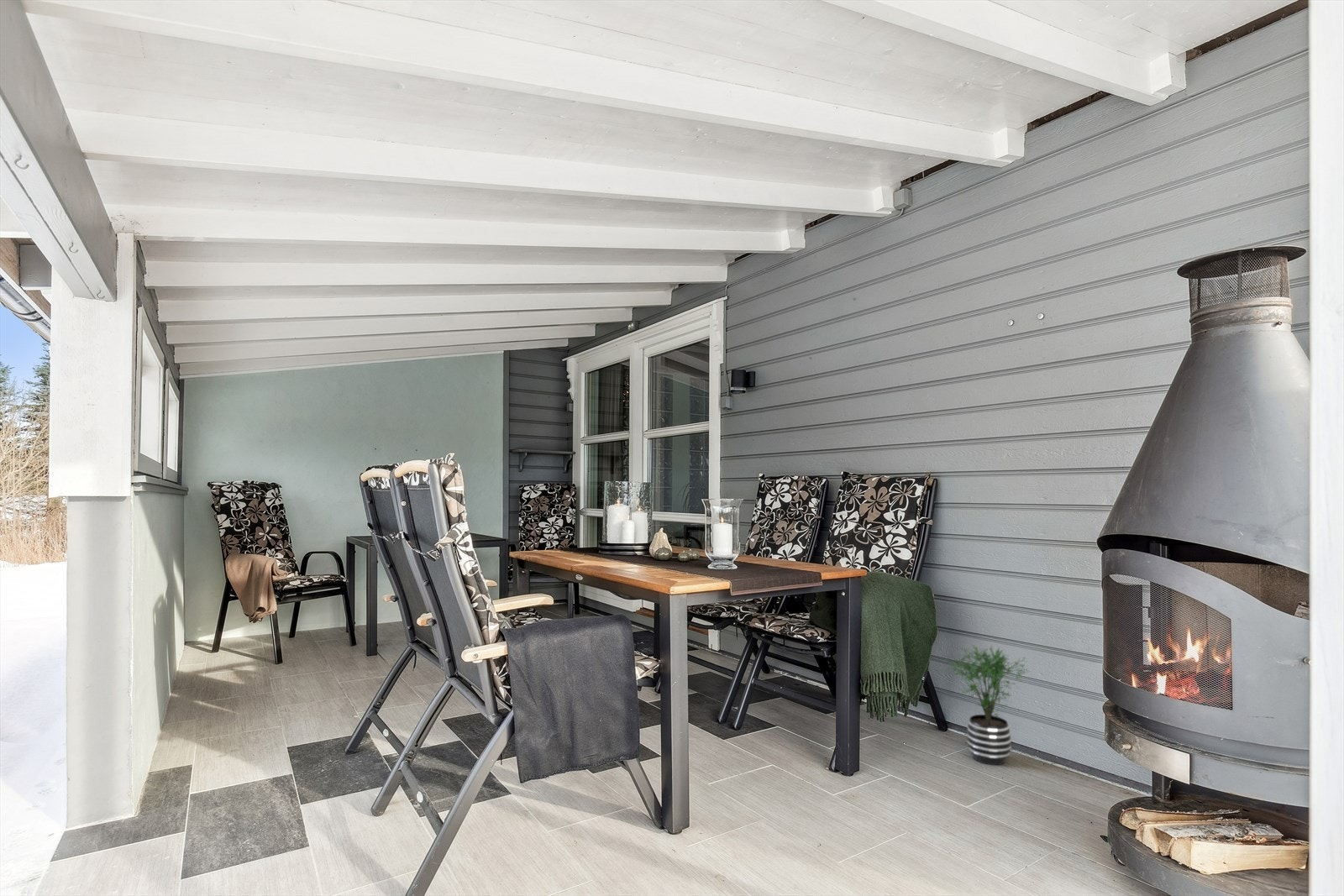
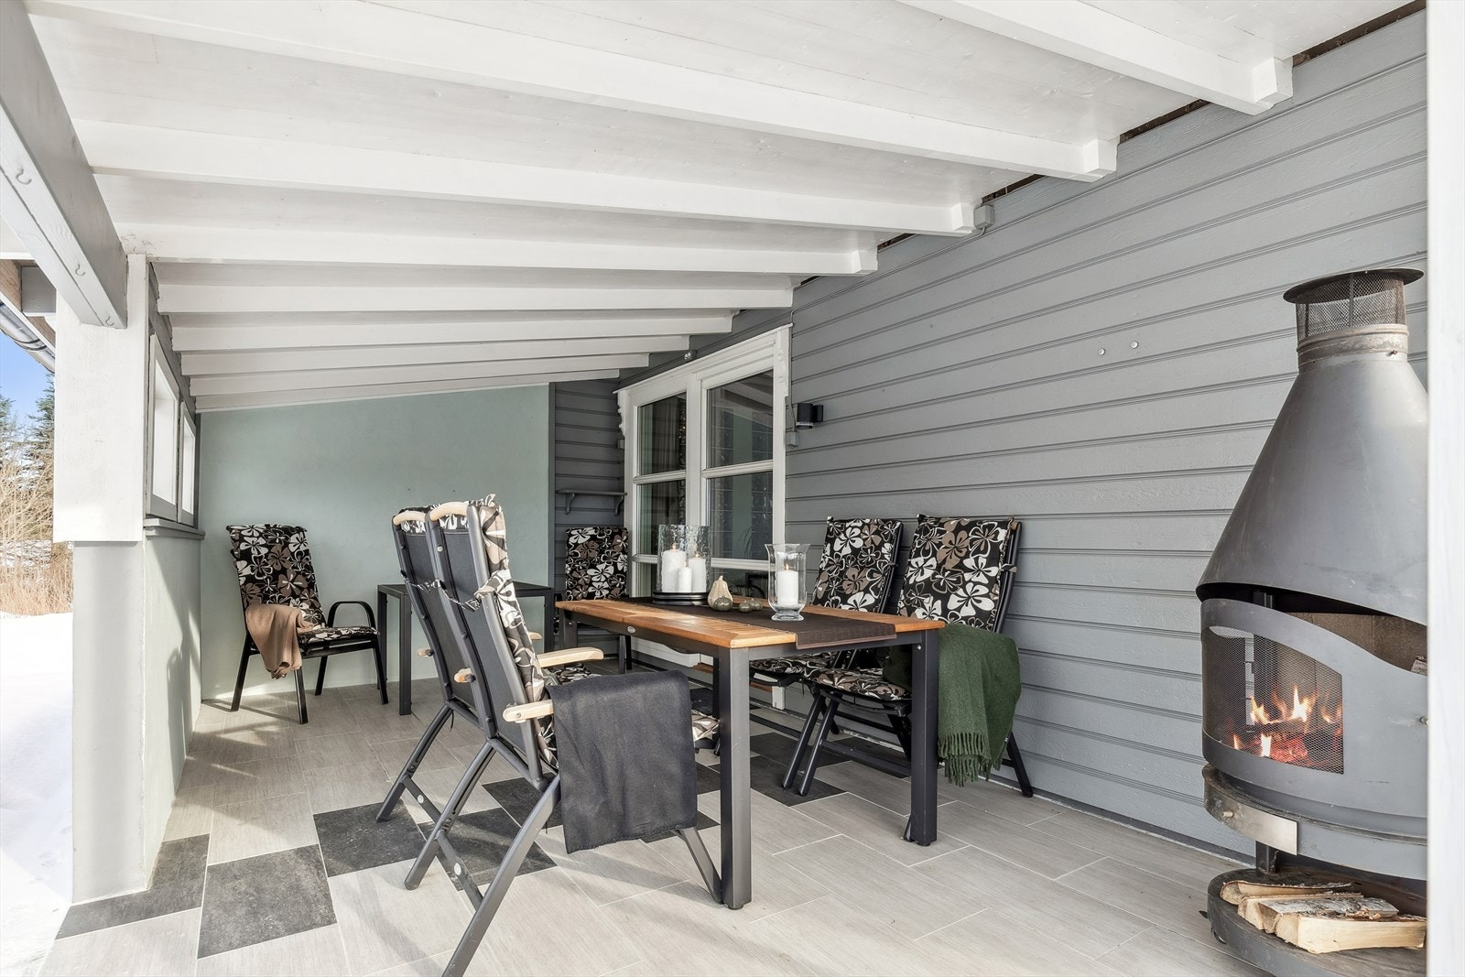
- potted plant [942,645,1031,766]
